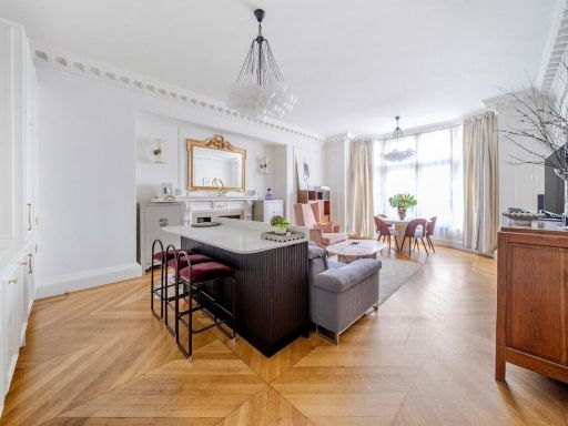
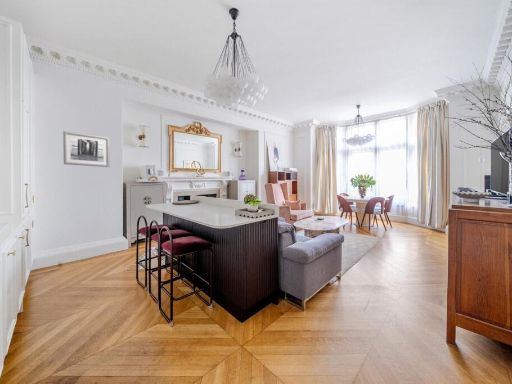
+ wall art [62,130,110,168]
